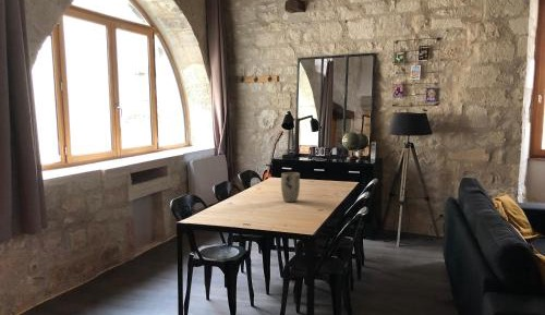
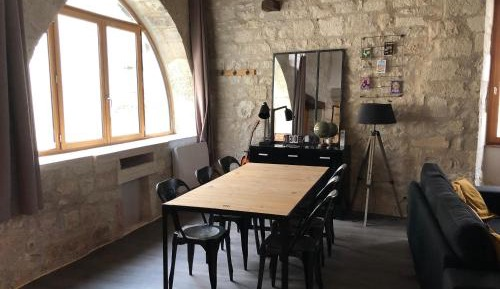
- plant pot [280,171,301,203]
